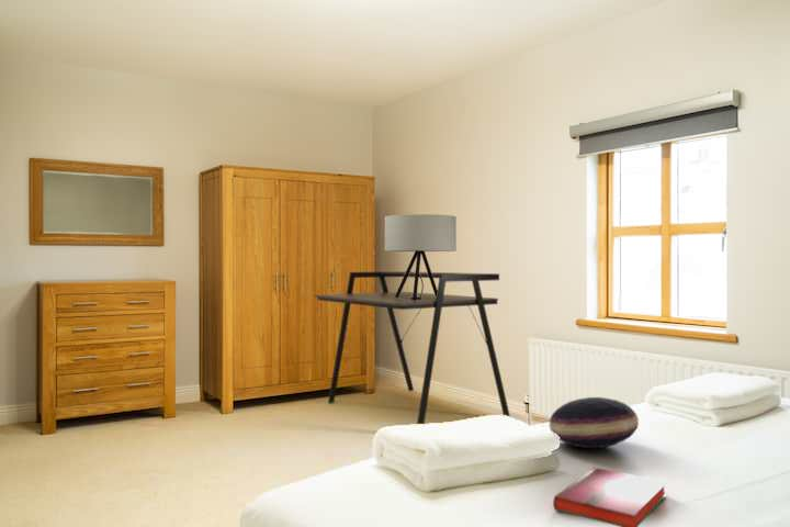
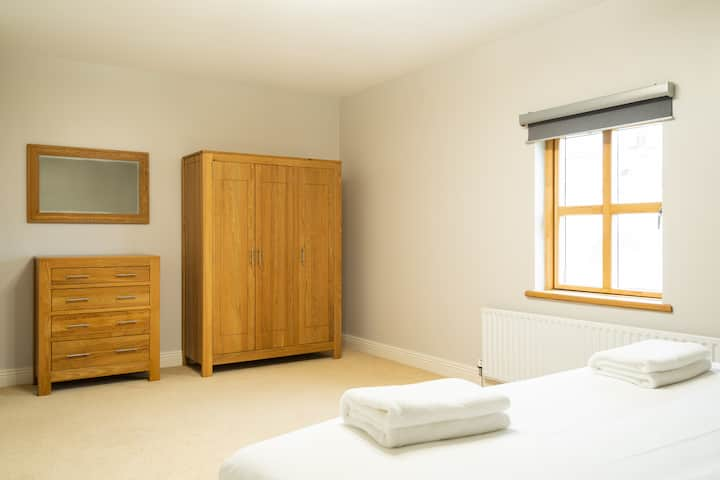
- hardback book [552,466,668,527]
- cushion [548,396,640,449]
- desk [314,270,511,425]
- table lamp [384,213,458,301]
